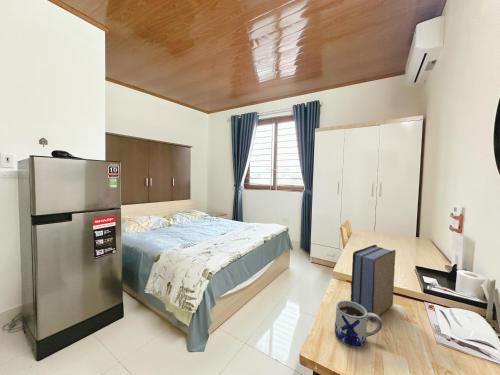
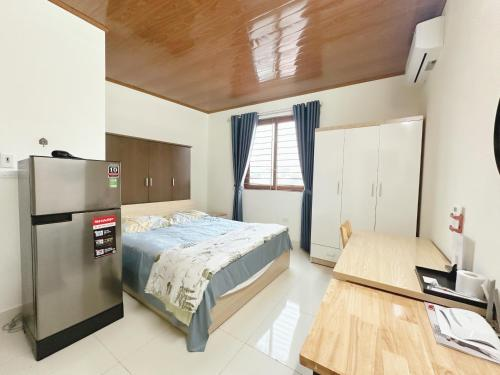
- book [349,244,397,323]
- mug [334,299,383,349]
